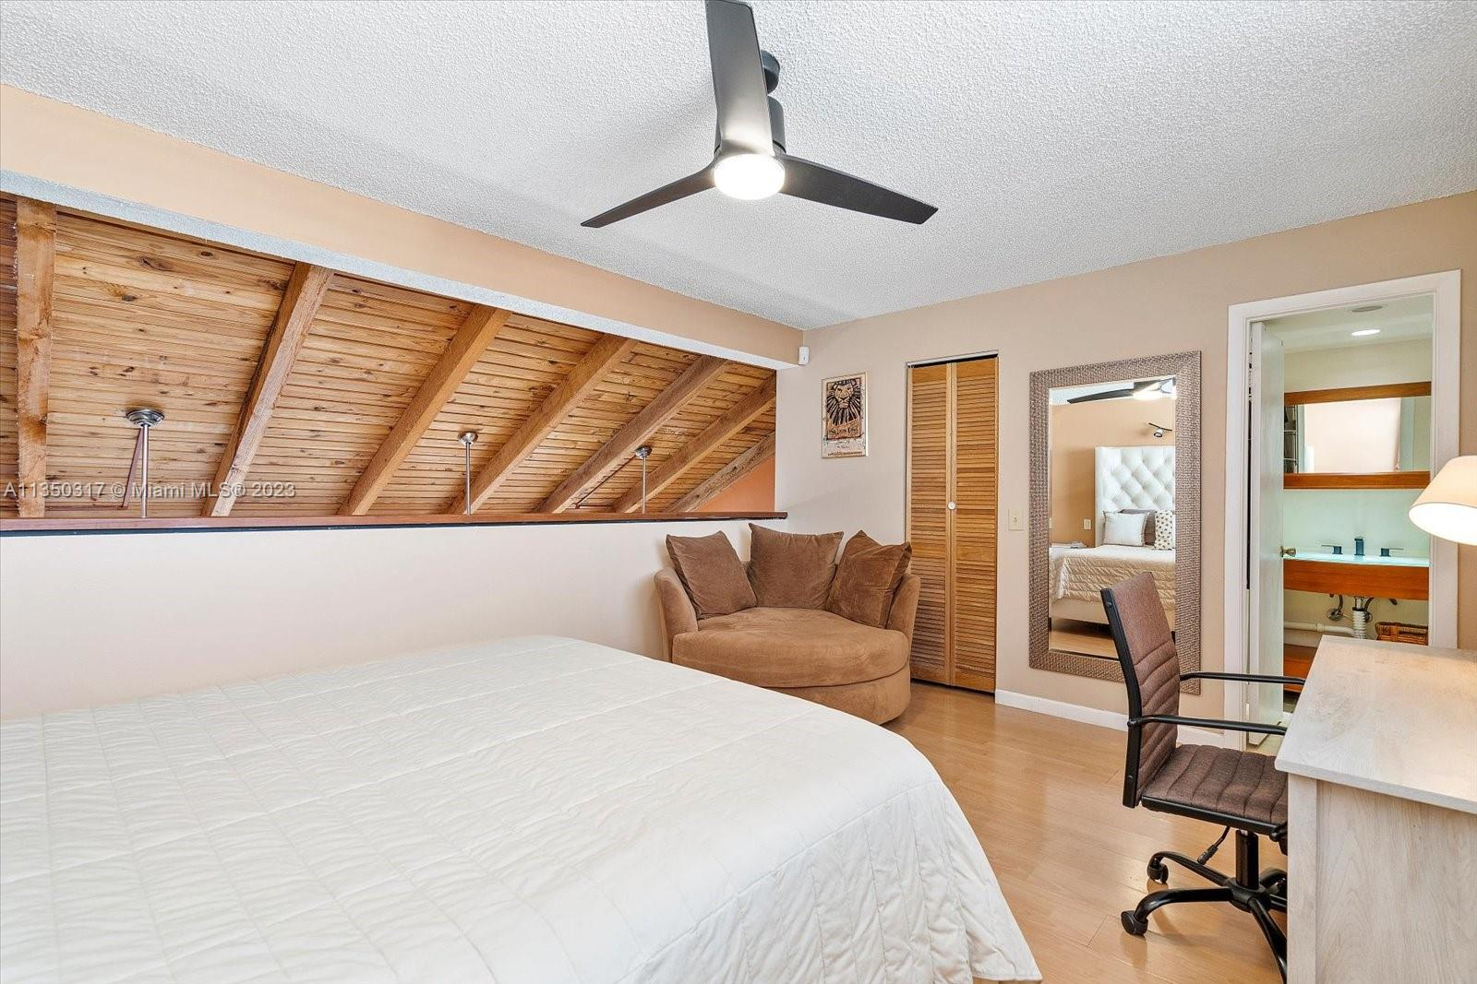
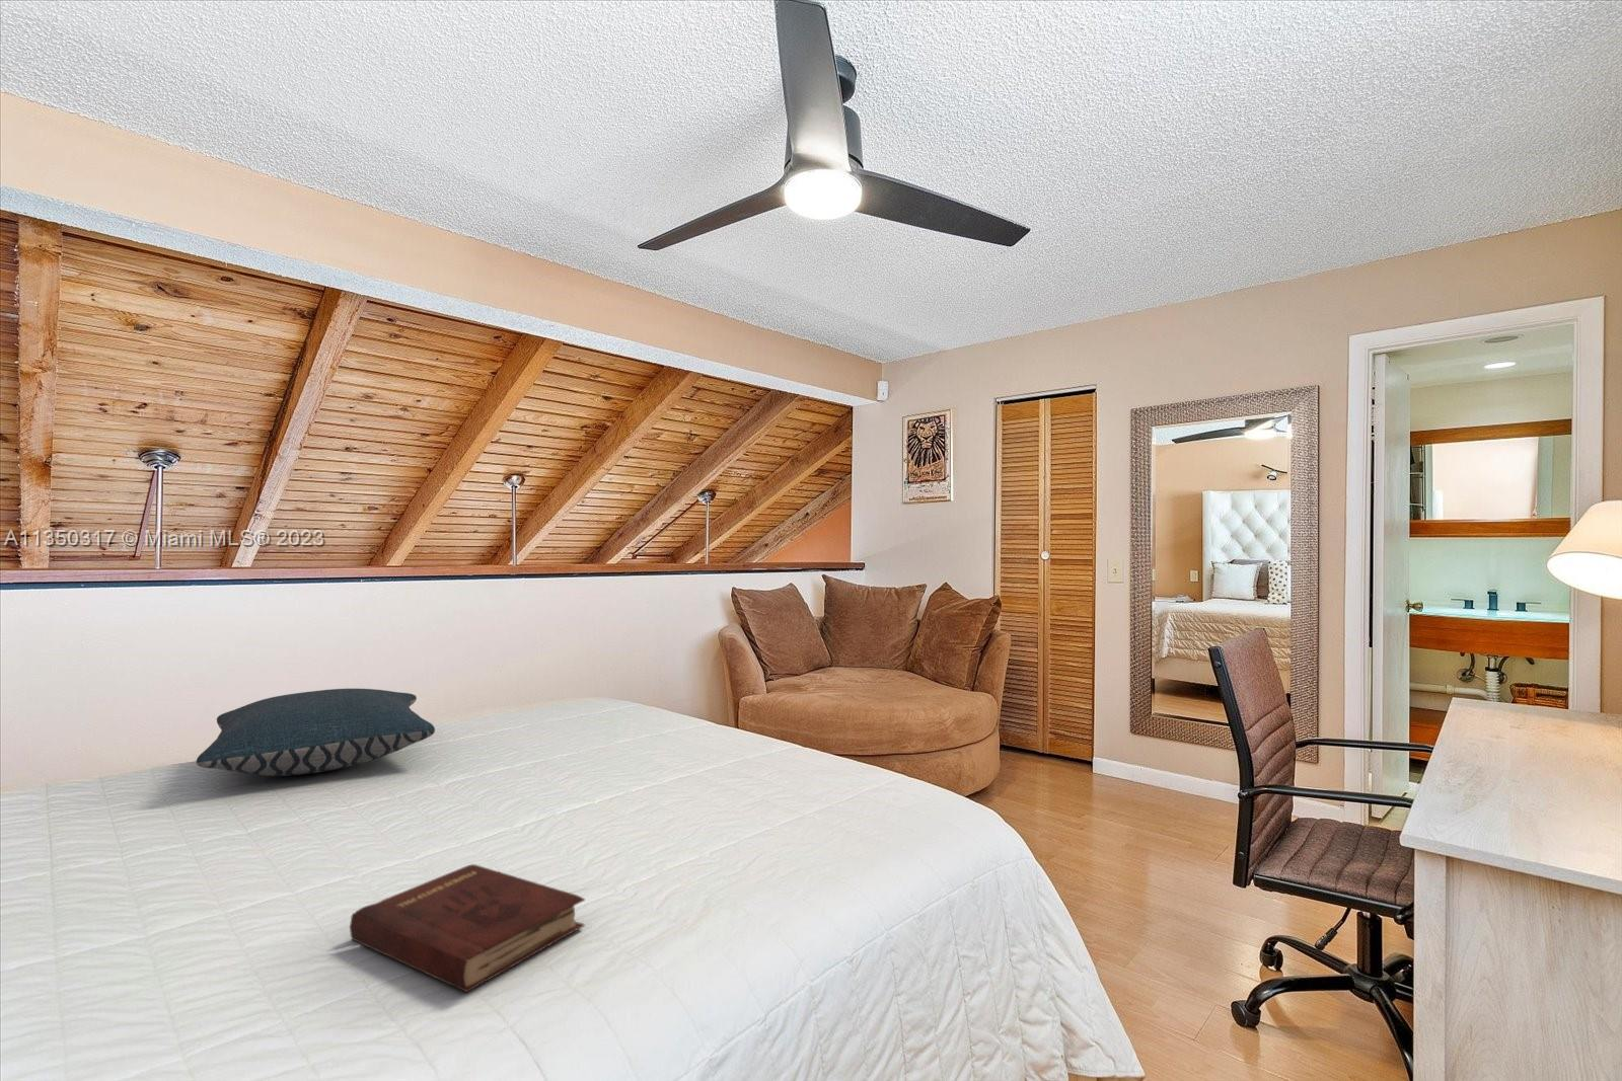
+ pillow [196,688,436,777]
+ hardback book [349,863,587,993]
